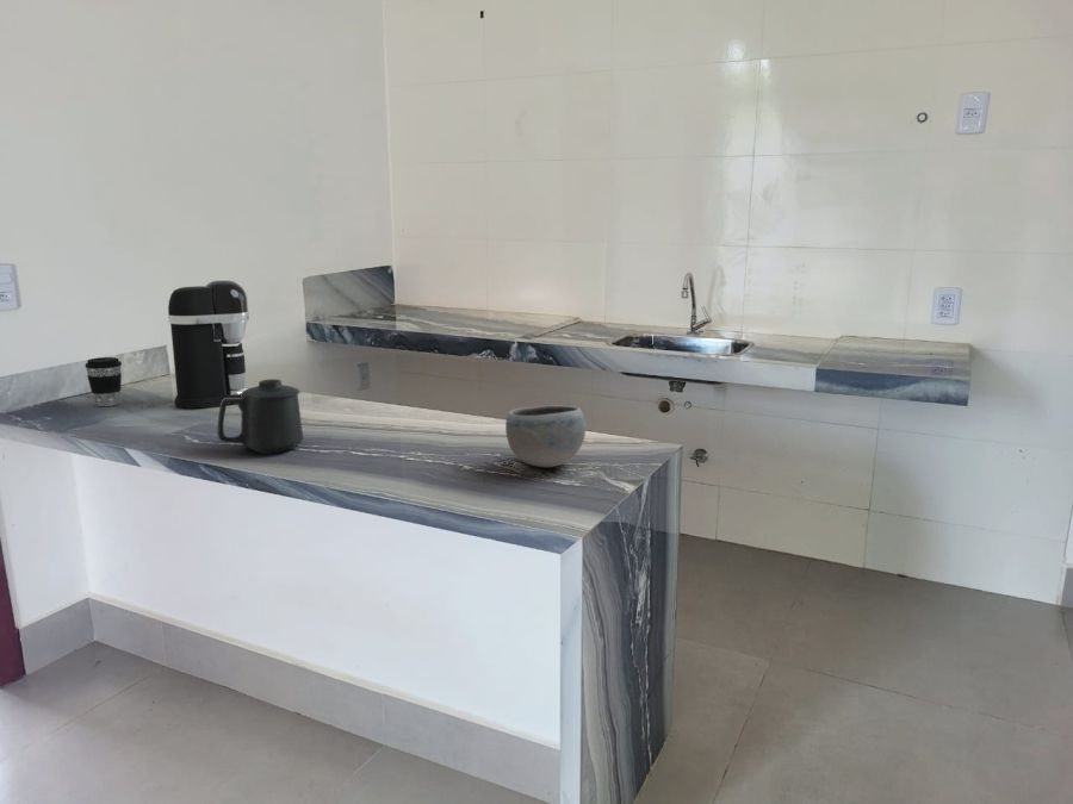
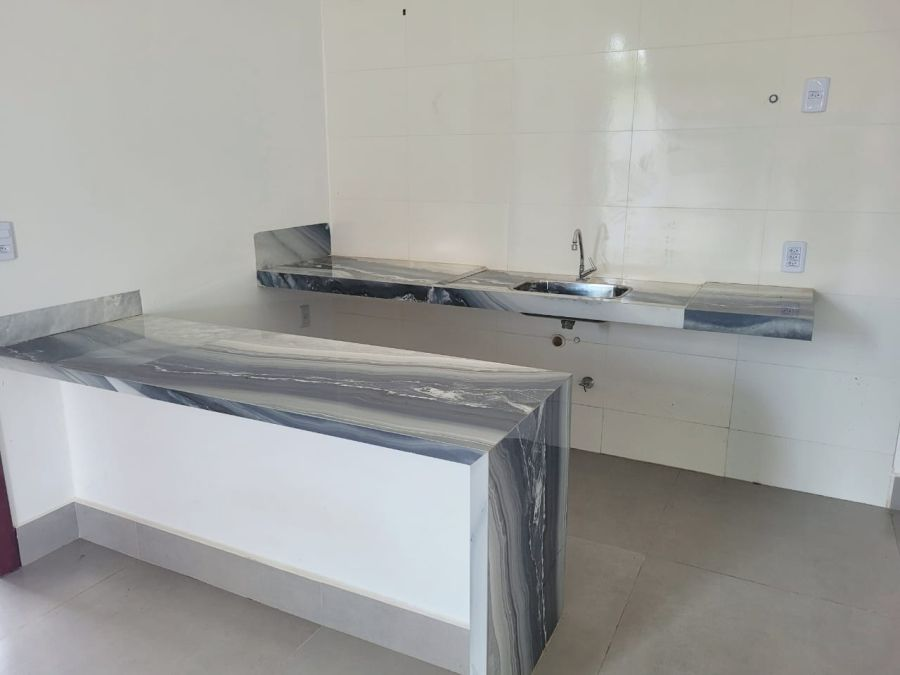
- coffee cup [85,356,123,407]
- mug [217,379,304,454]
- bowl [504,405,587,468]
- coffee maker [167,279,250,409]
